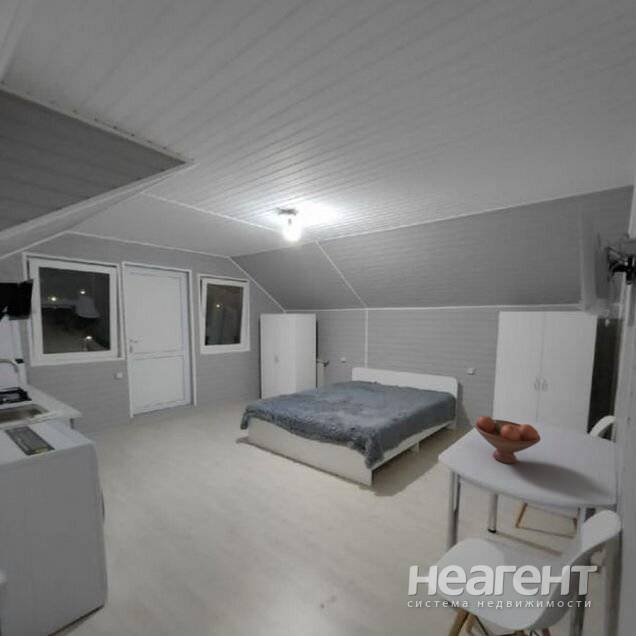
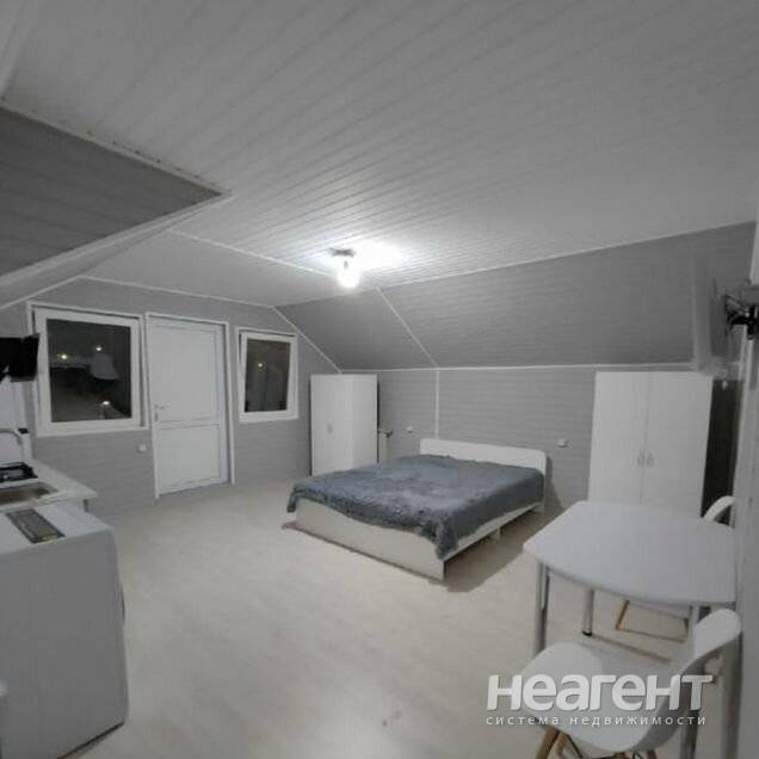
- fruit bowl [474,415,542,465]
